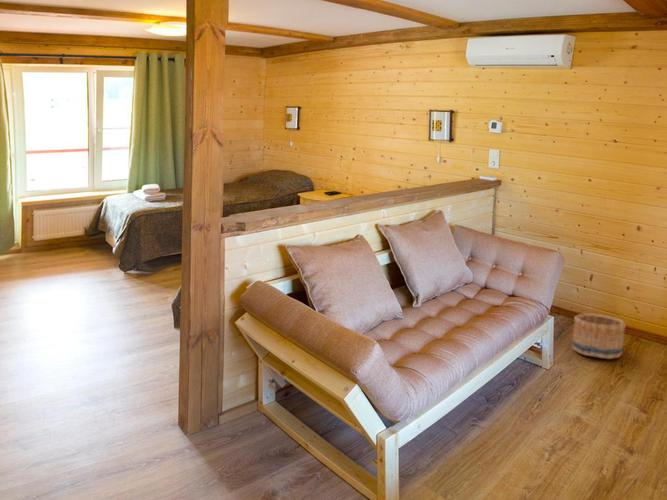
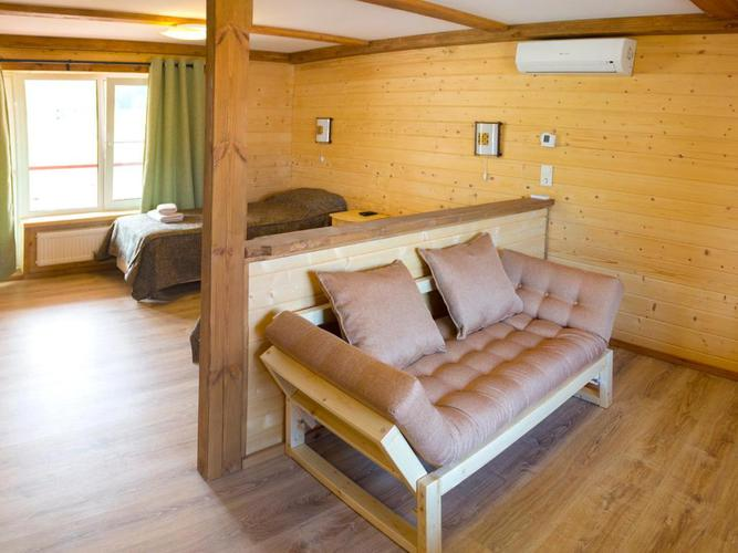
- basket [571,312,627,360]
